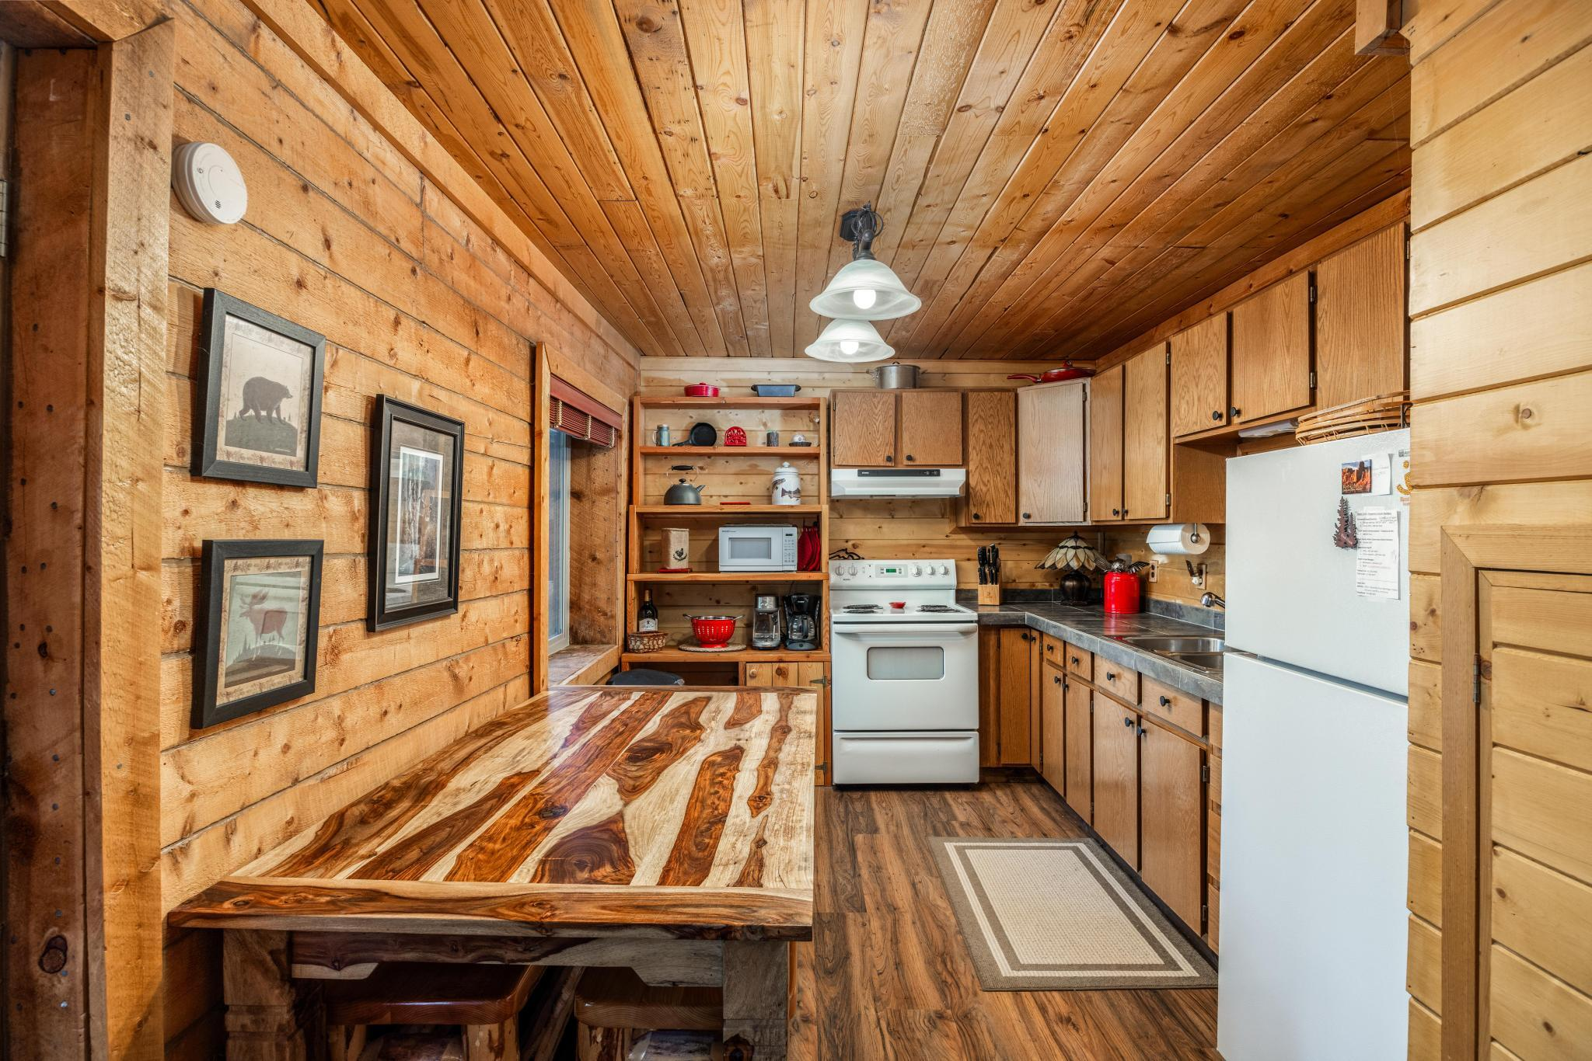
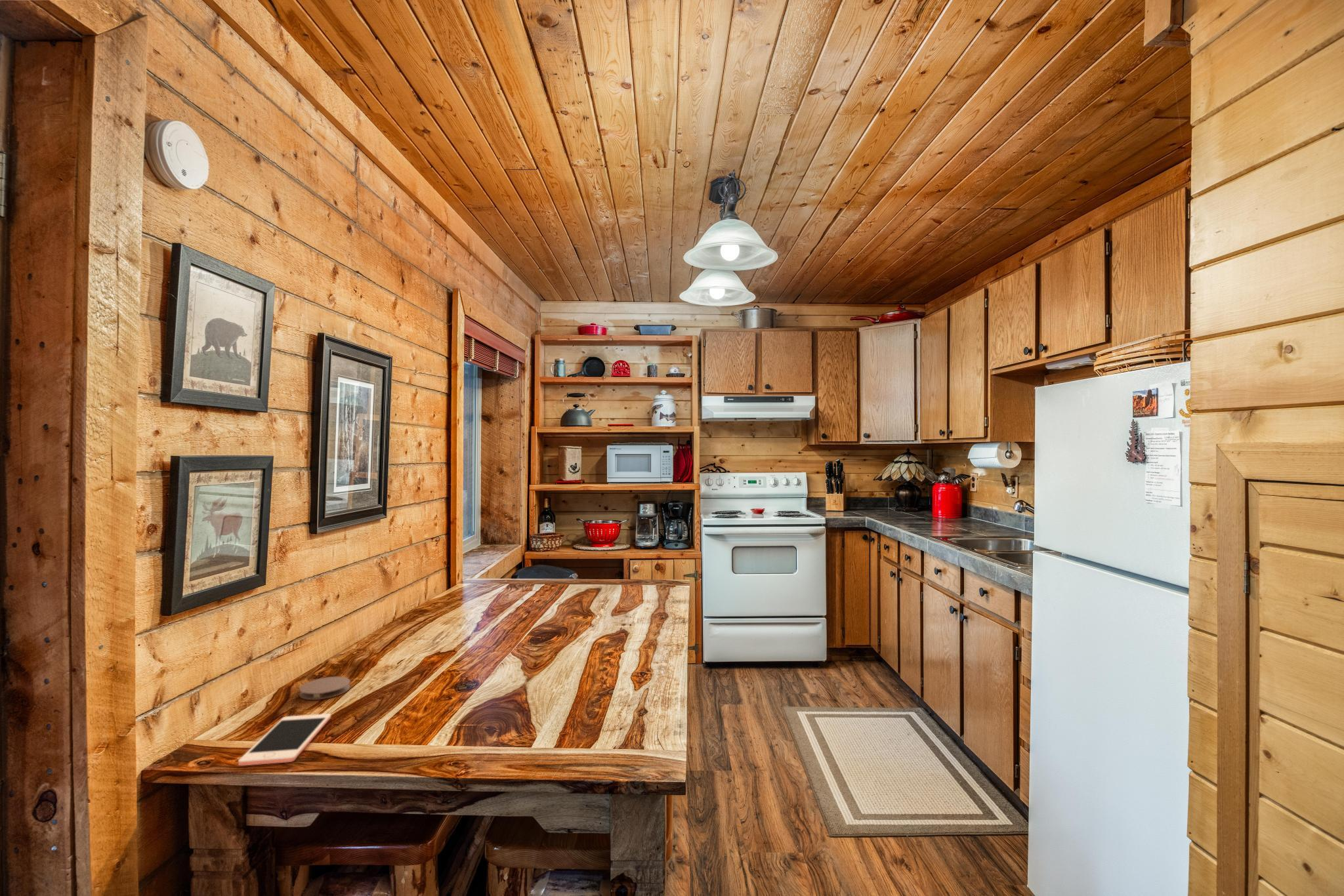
+ cell phone [238,713,331,766]
+ coaster [299,676,351,701]
